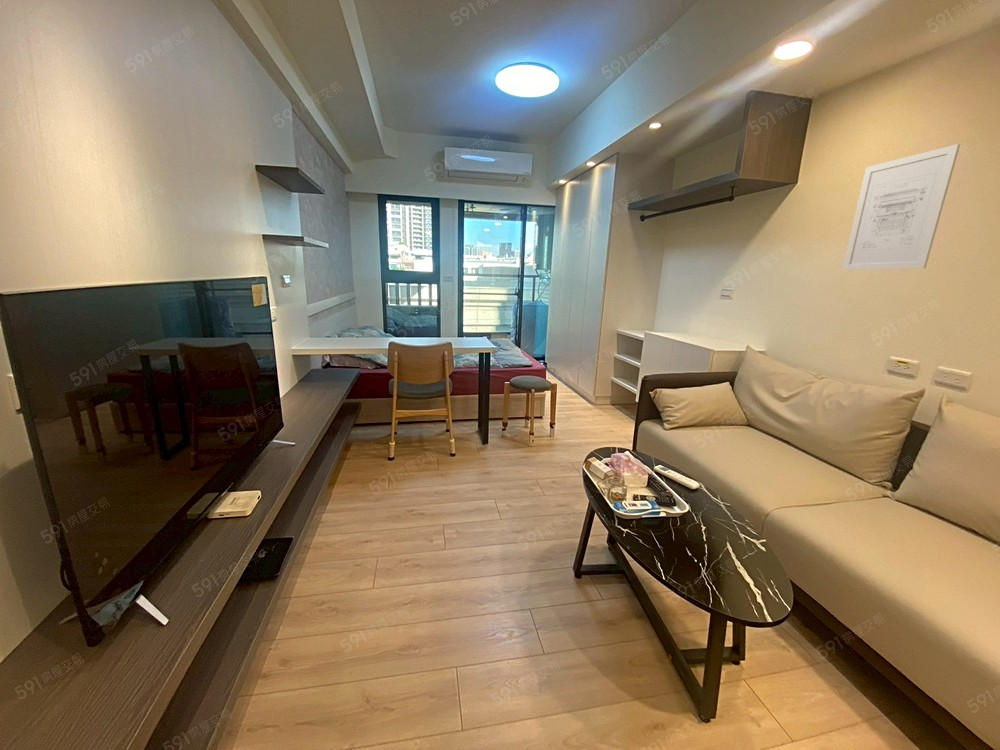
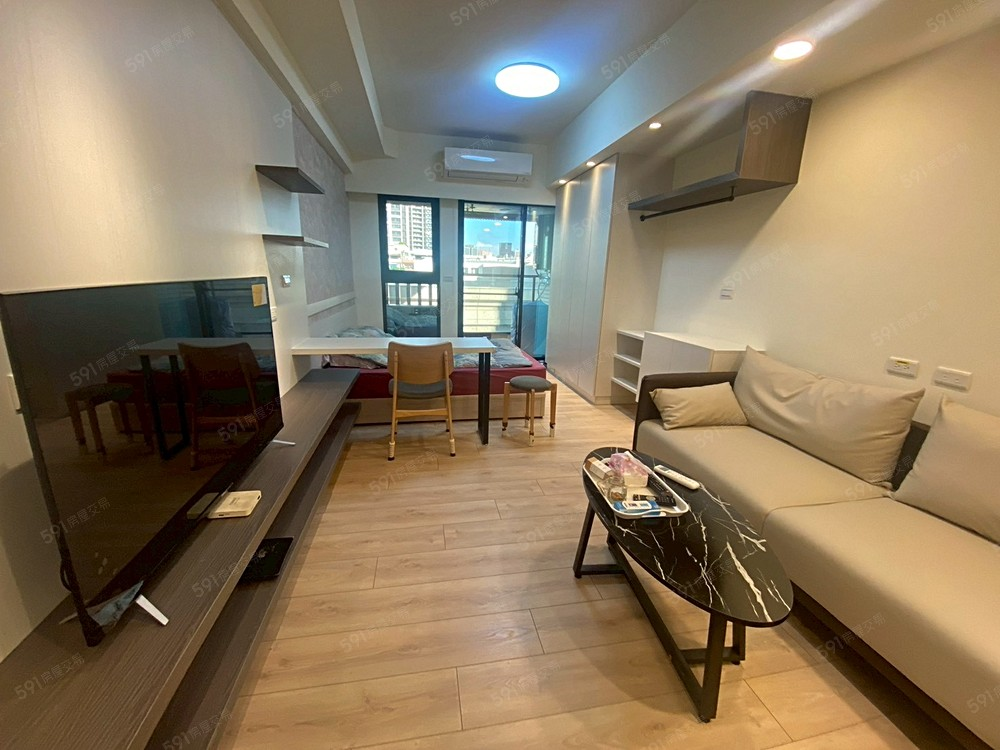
- wall art [842,143,961,271]
